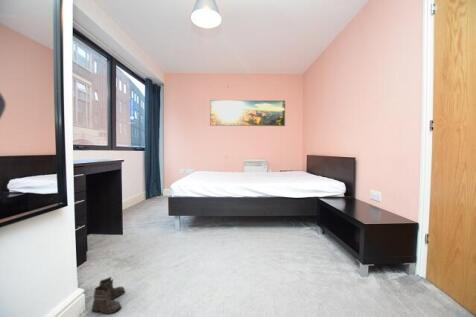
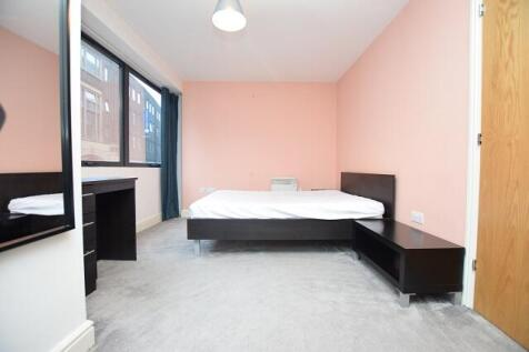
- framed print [209,99,286,127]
- boots [91,276,126,317]
